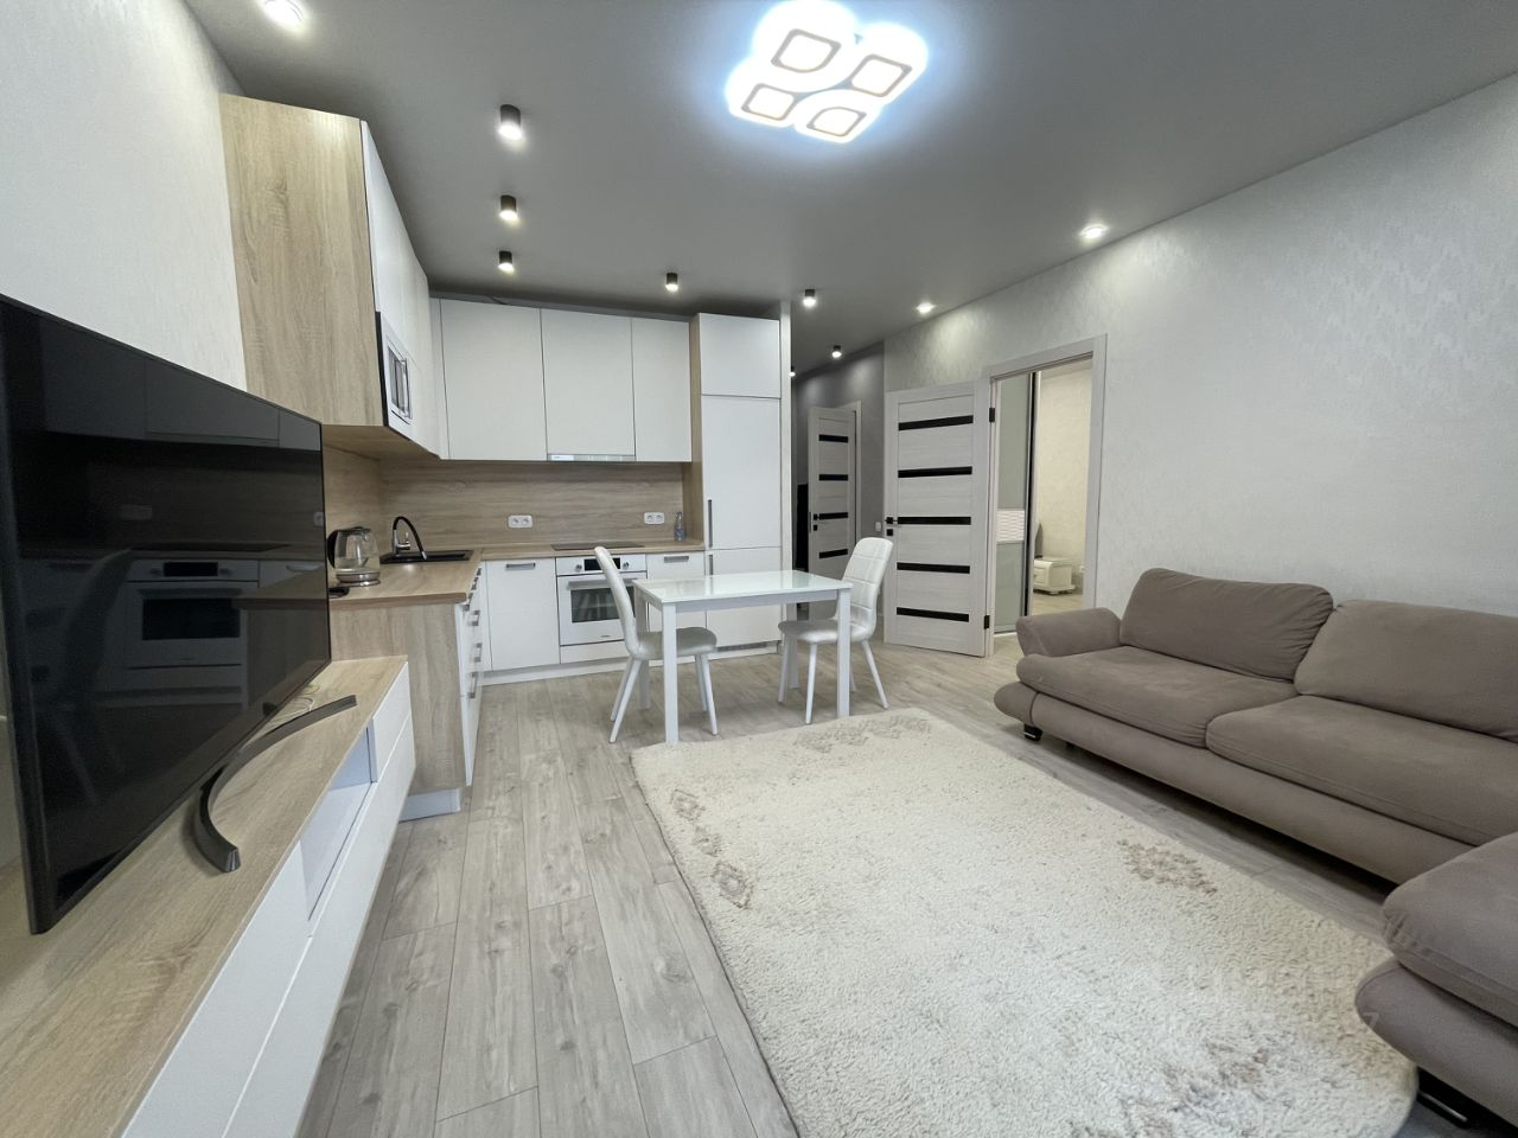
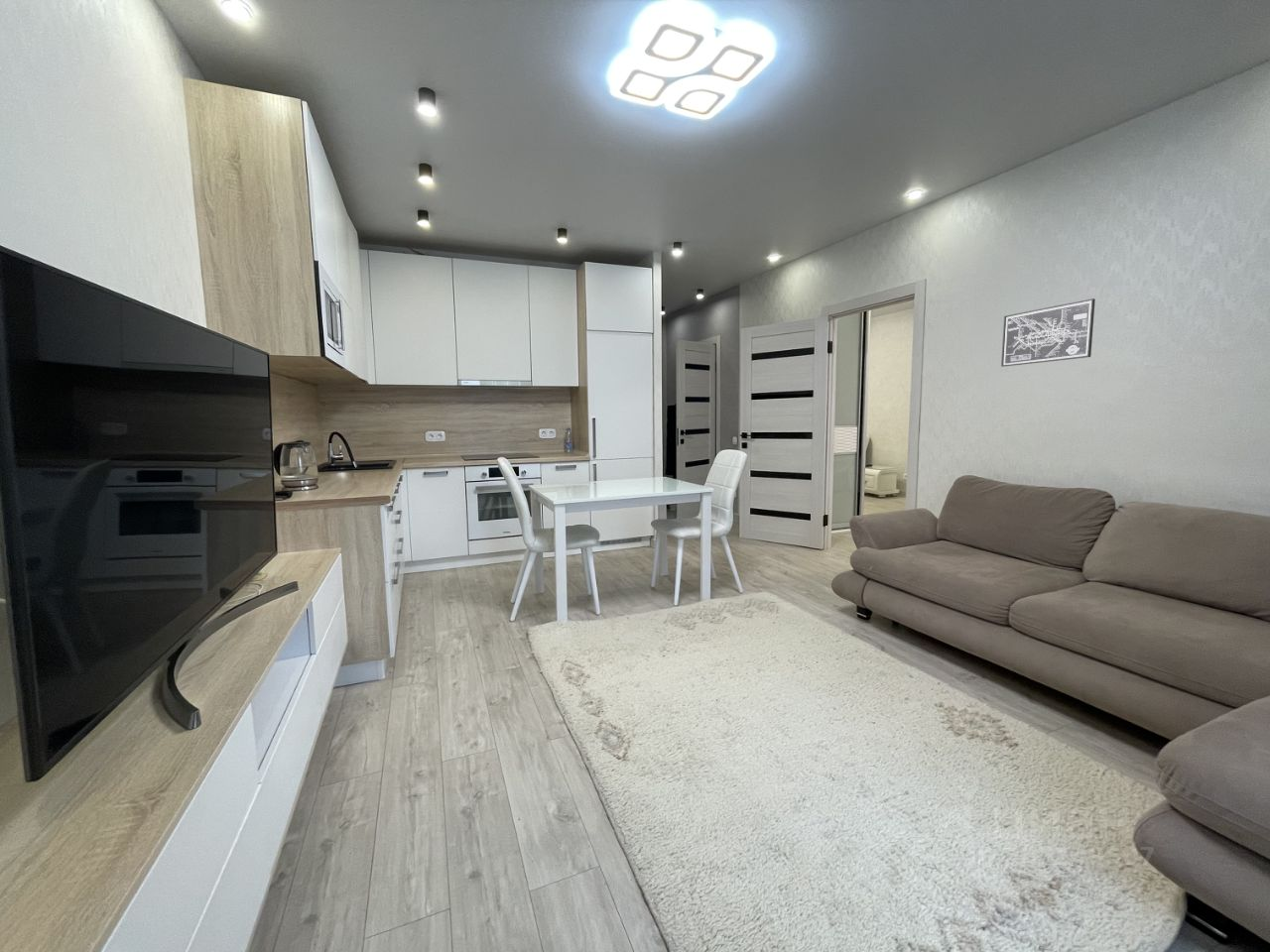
+ wall art [1000,297,1096,368]
